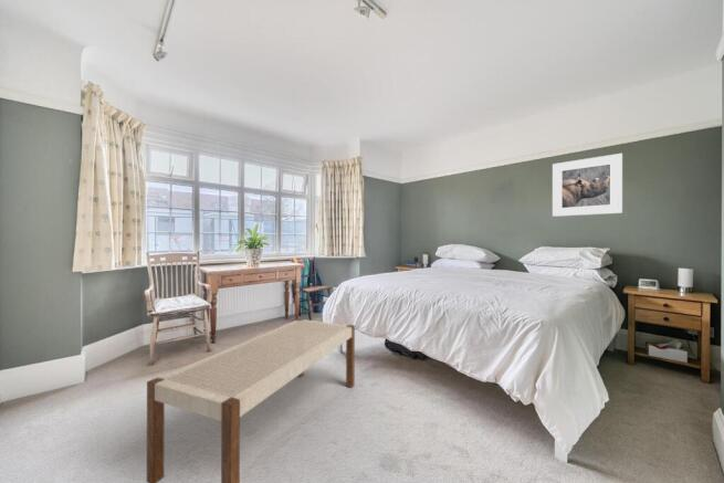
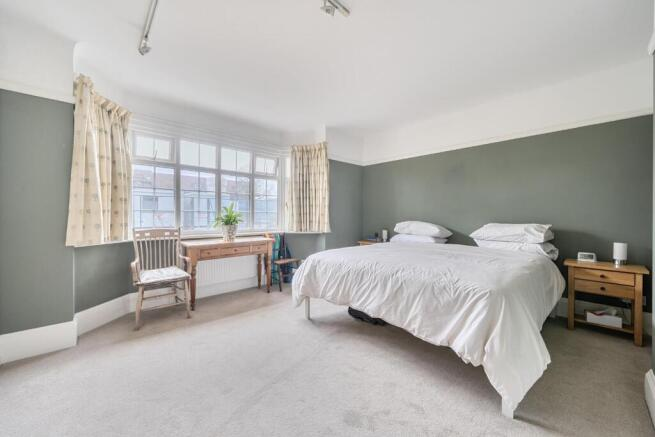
- bench [146,317,356,483]
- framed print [552,153,623,218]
